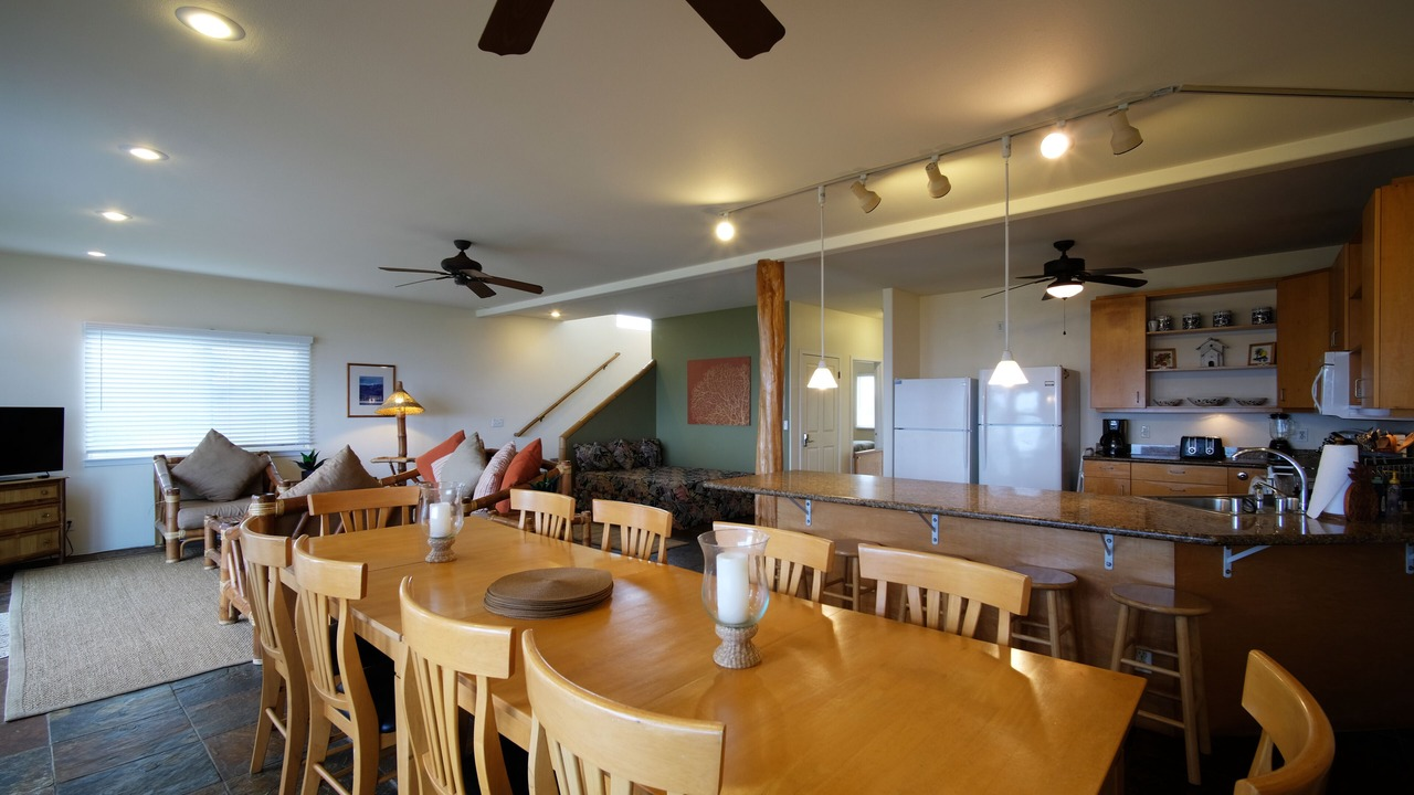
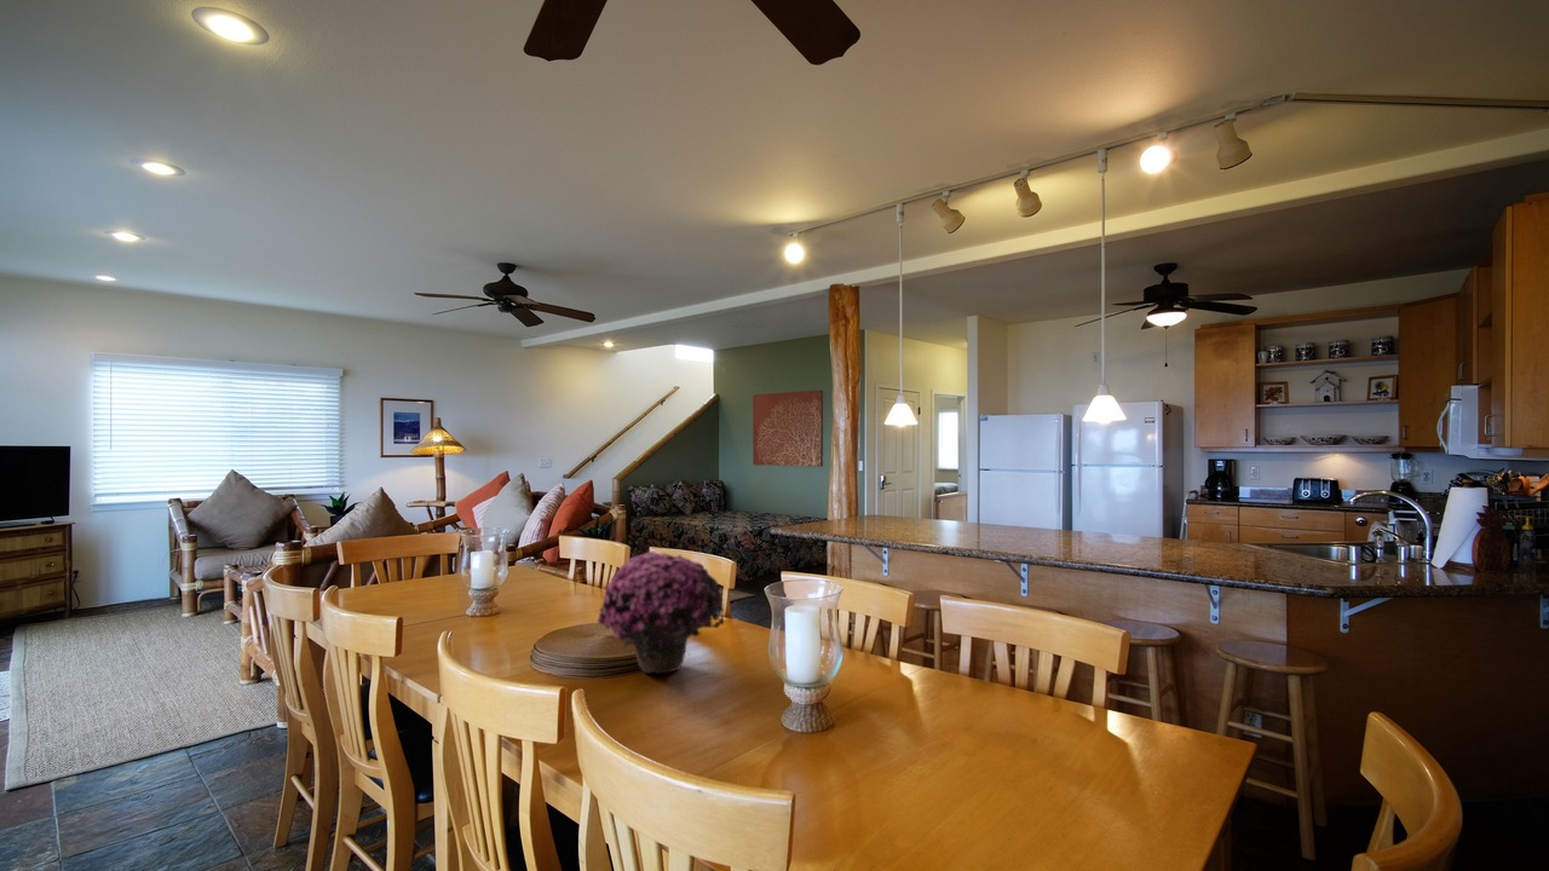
+ flower [597,550,725,675]
